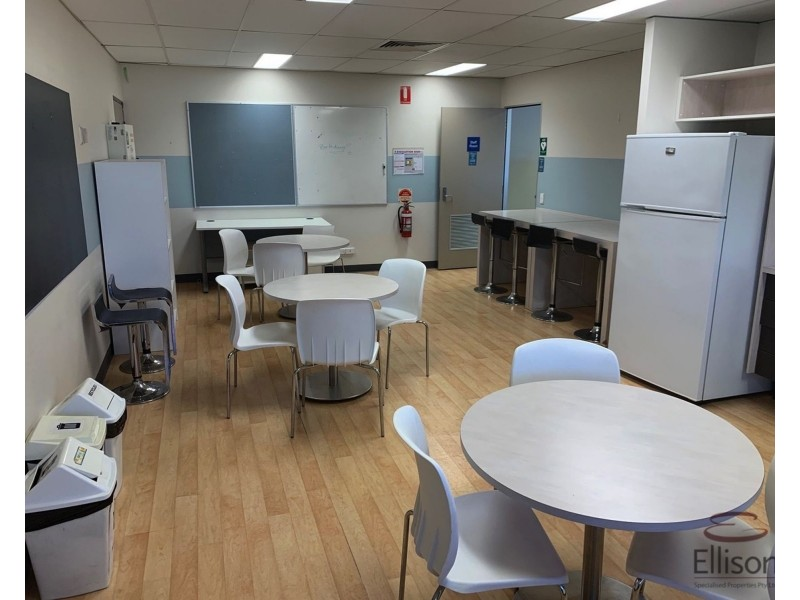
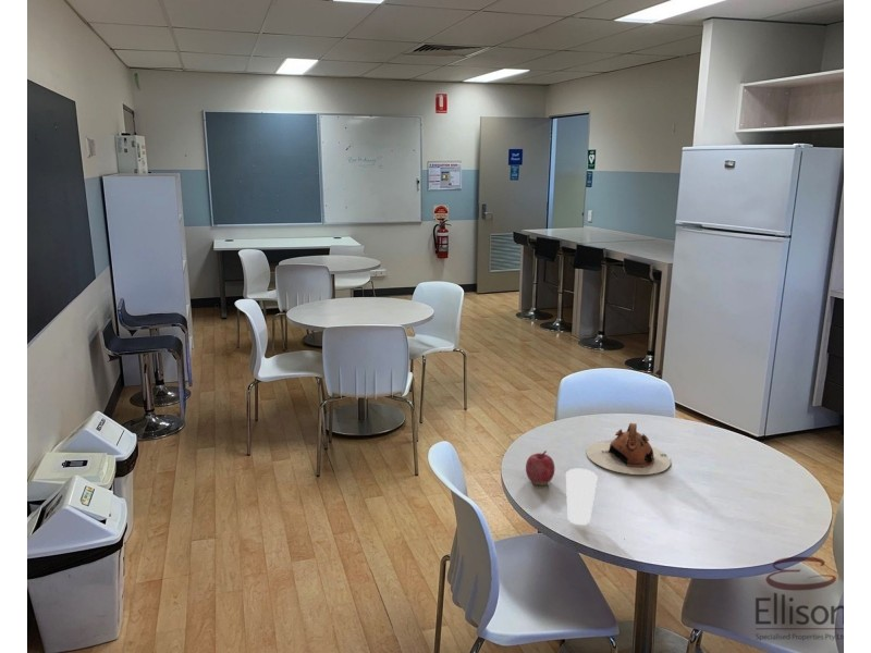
+ cup [565,468,598,526]
+ apple [525,449,555,486]
+ teapot [586,422,672,476]
